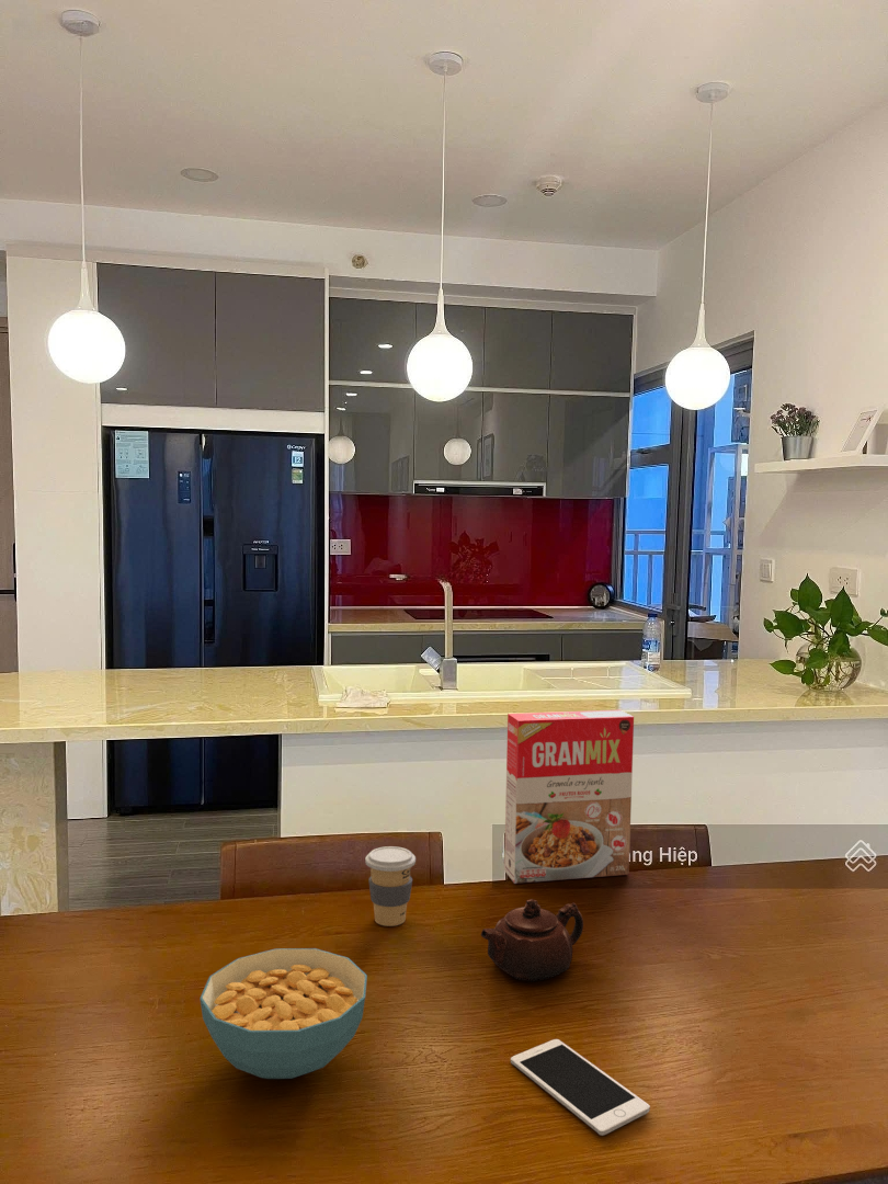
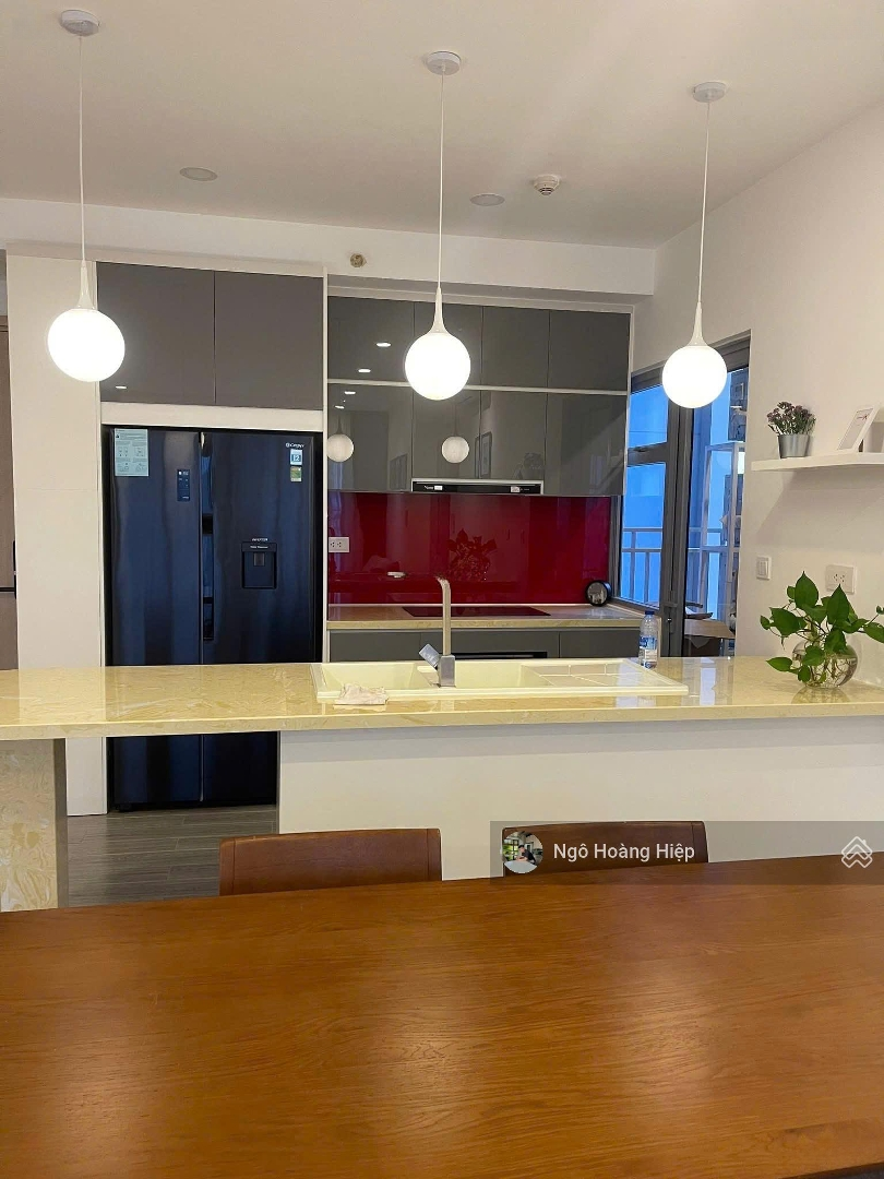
- teapot [480,898,584,982]
- coffee cup [364,845,417,927]
- cereal box [503,709,635,885]
- cell phone [510,1038,651,1137]
- cereal bowl [200,947,368,1080]
